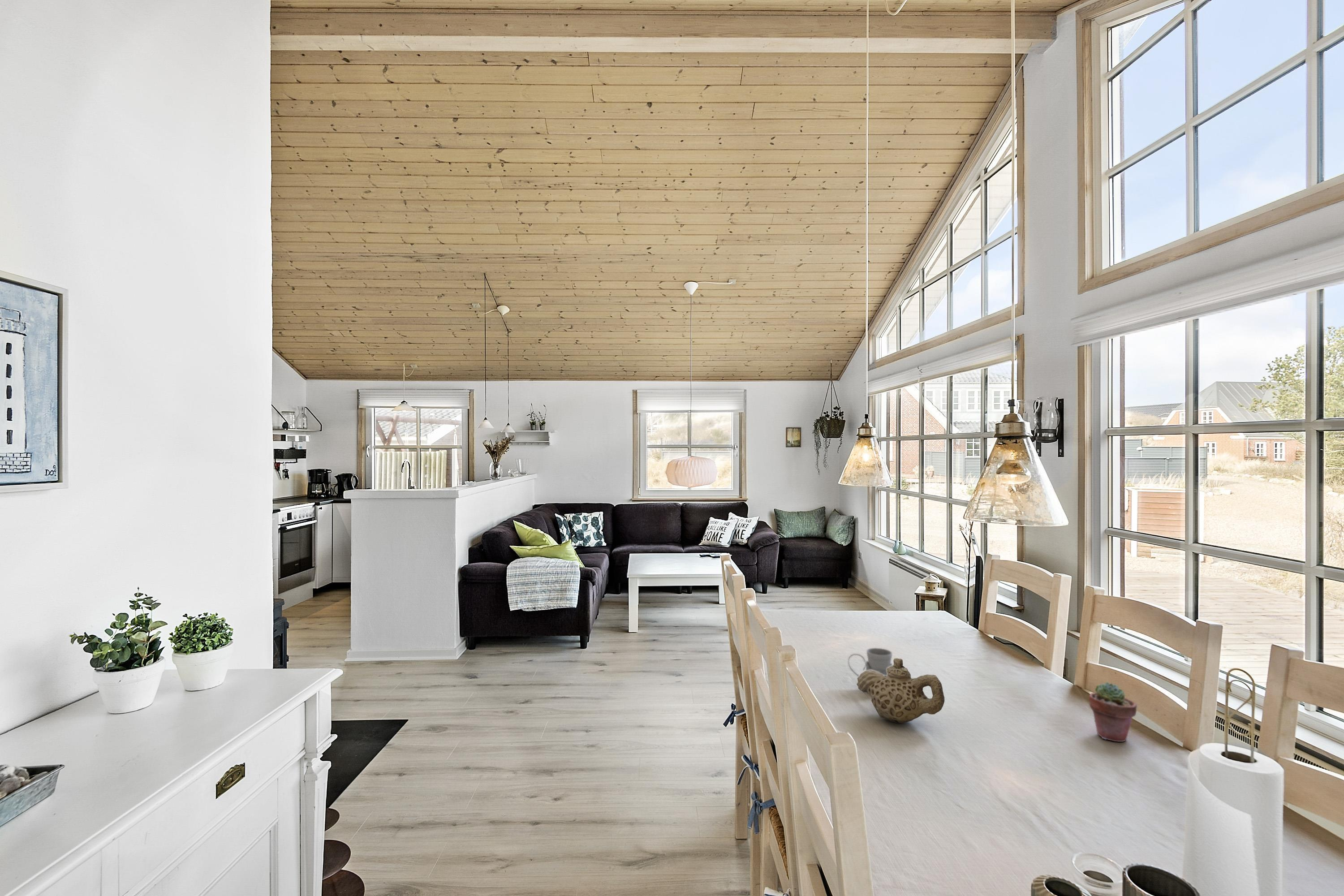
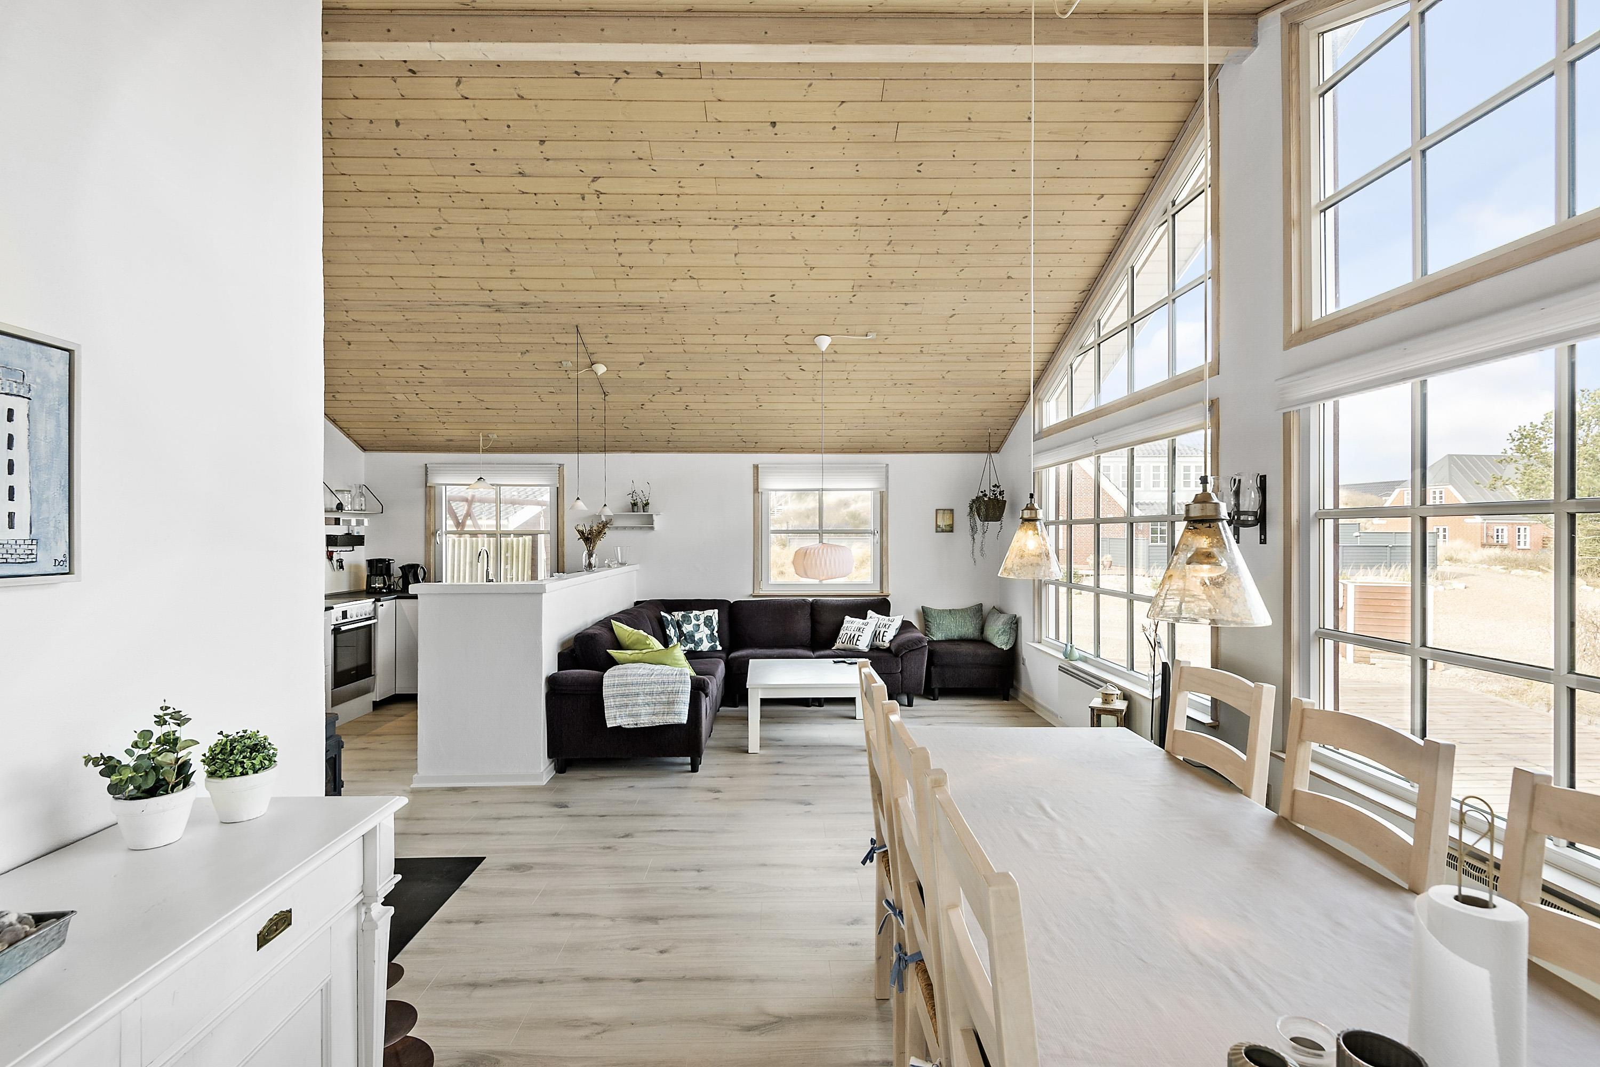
- teapot [856,658,945,724]
- mug [848,647,893,677]
- potted succulent [1088,682,1137,742]
